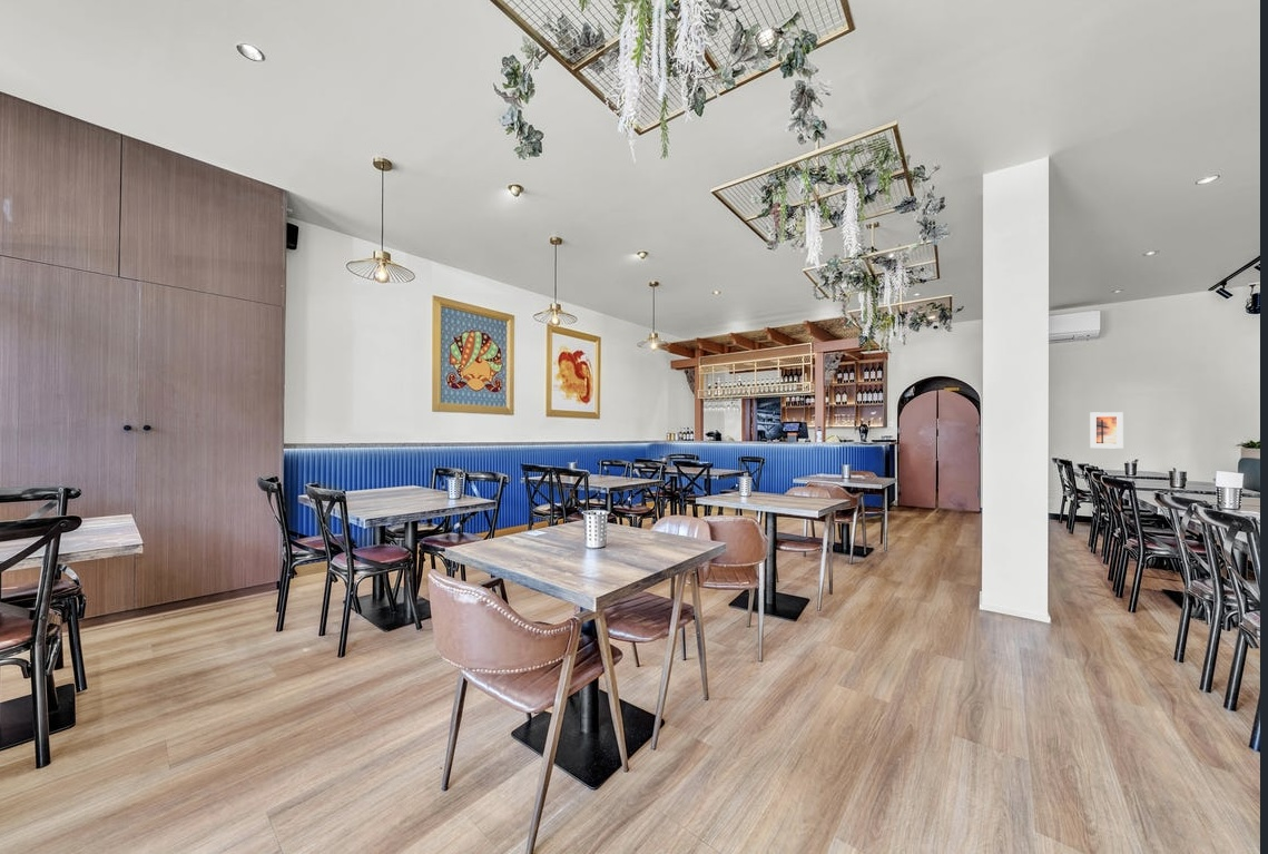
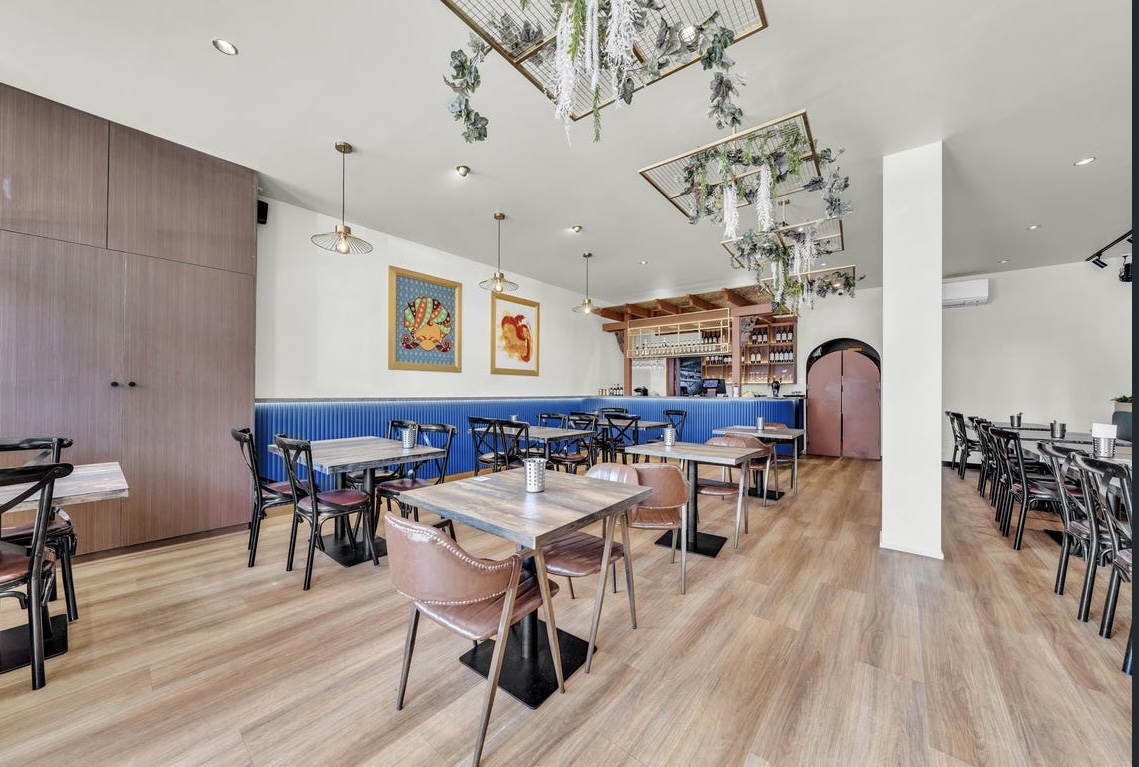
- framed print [1089,411,1124,450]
